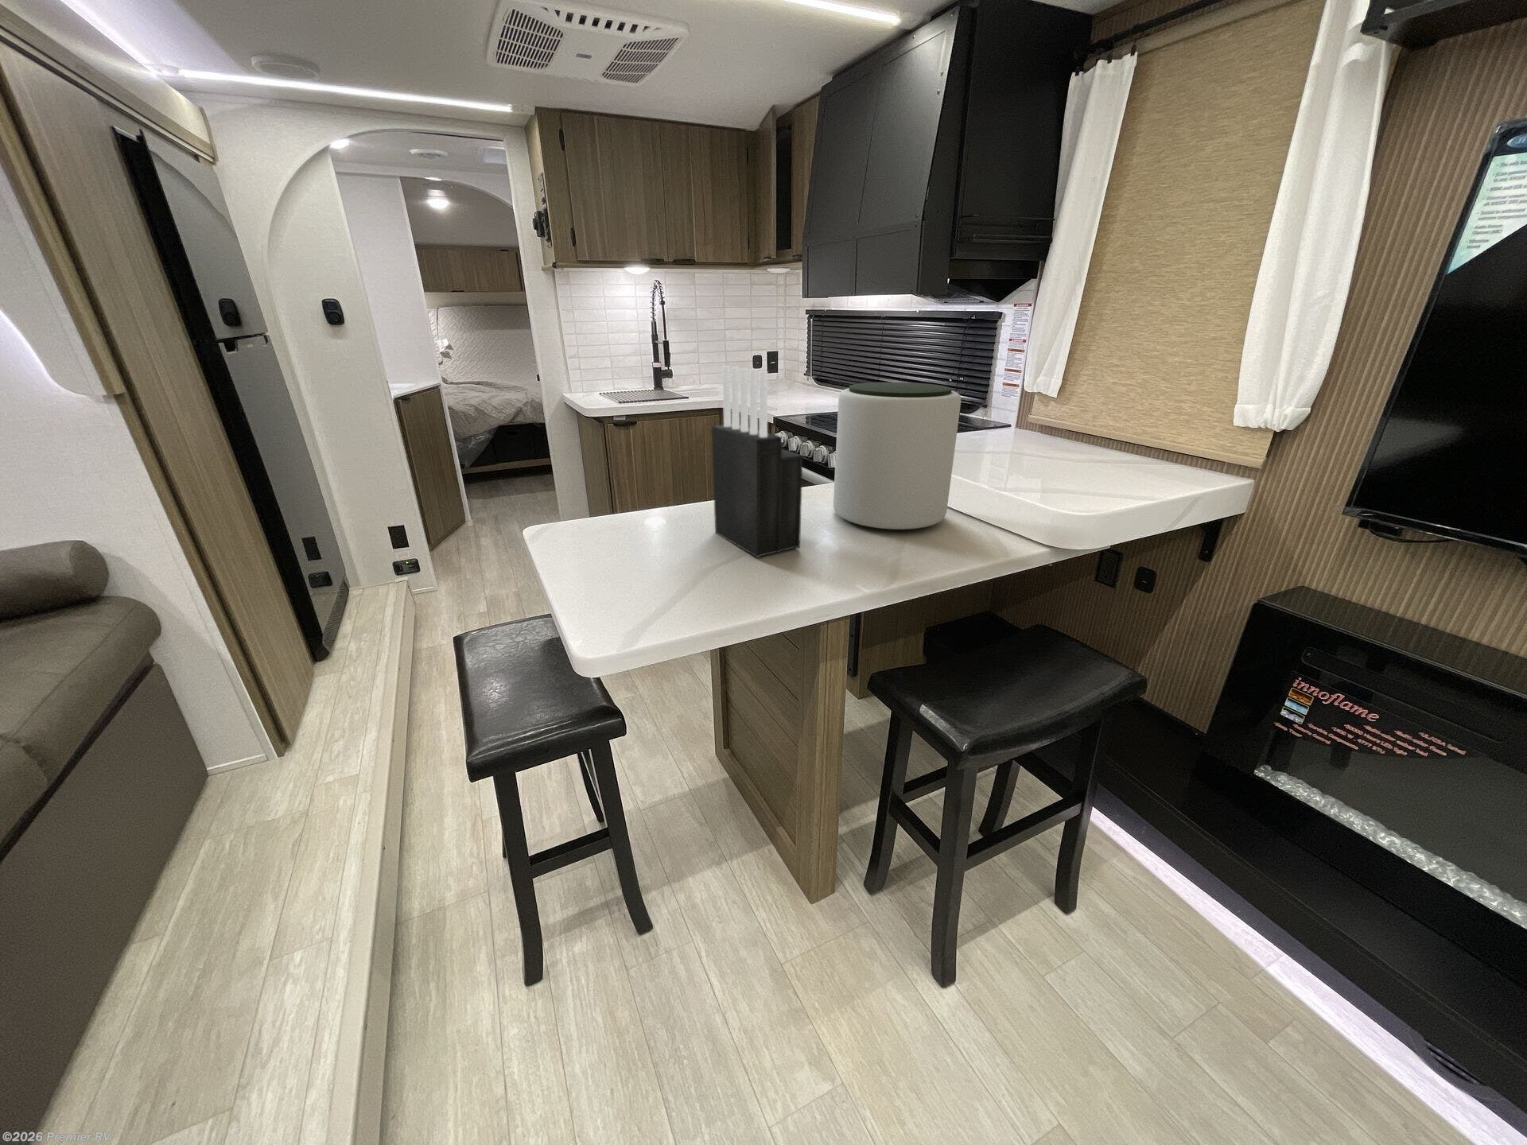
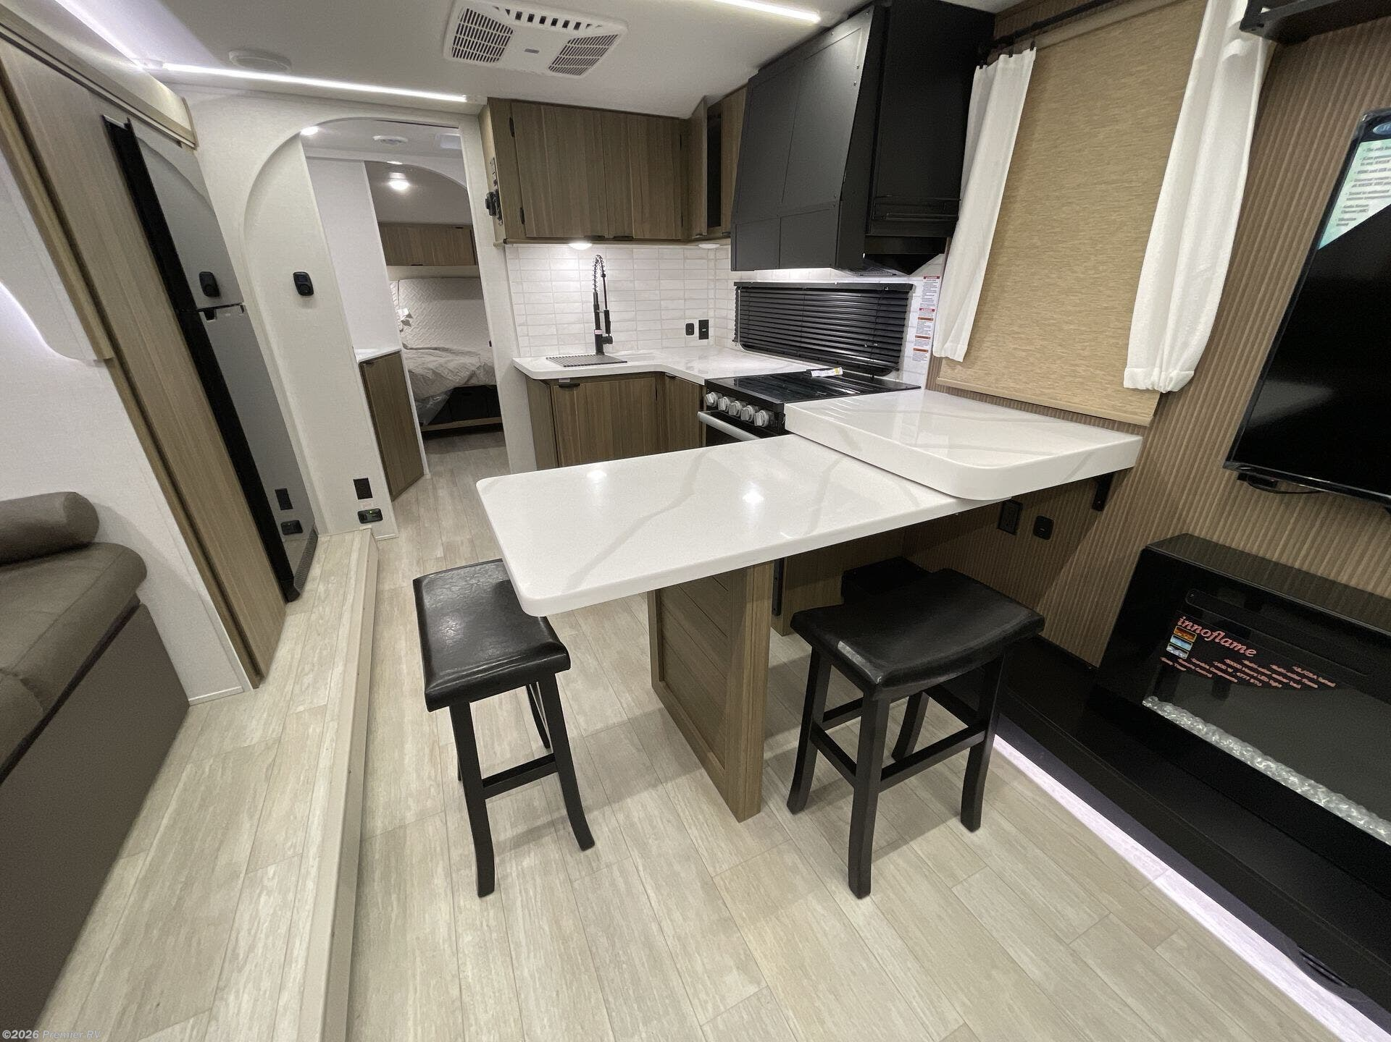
- knife block [711,364,803,558]
- plant pot [833,381,962,532]
